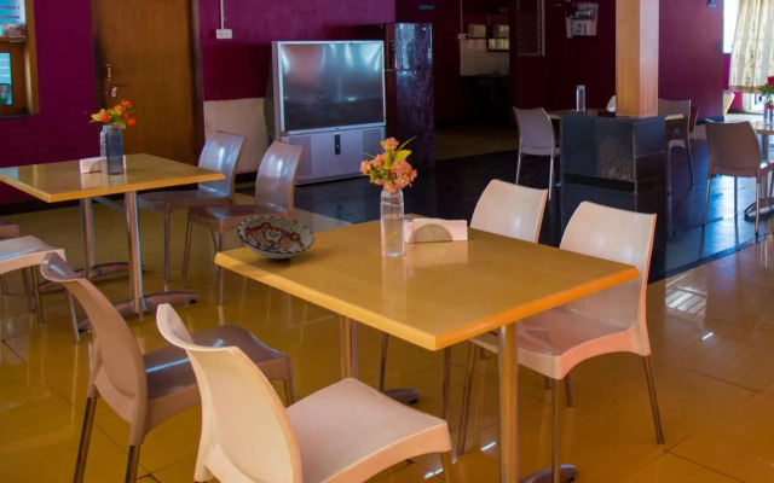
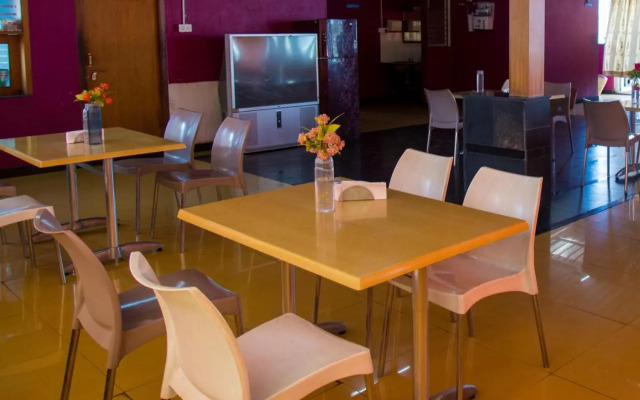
- bowl [236,215,316,260]
